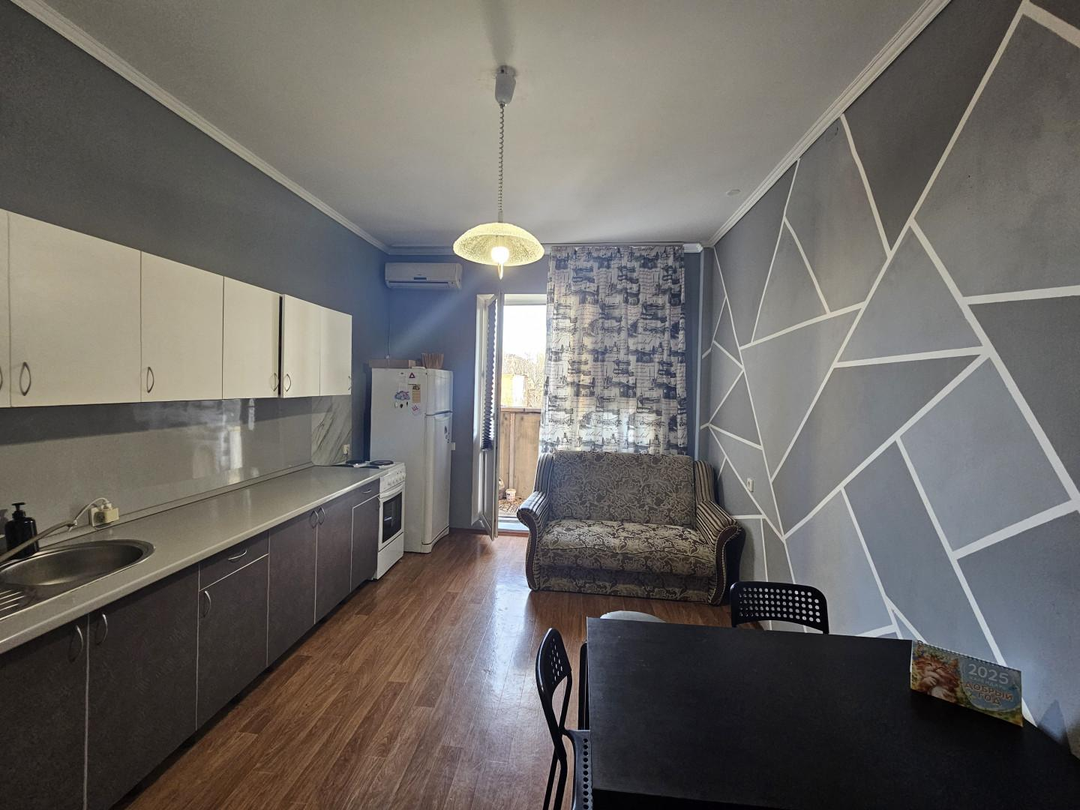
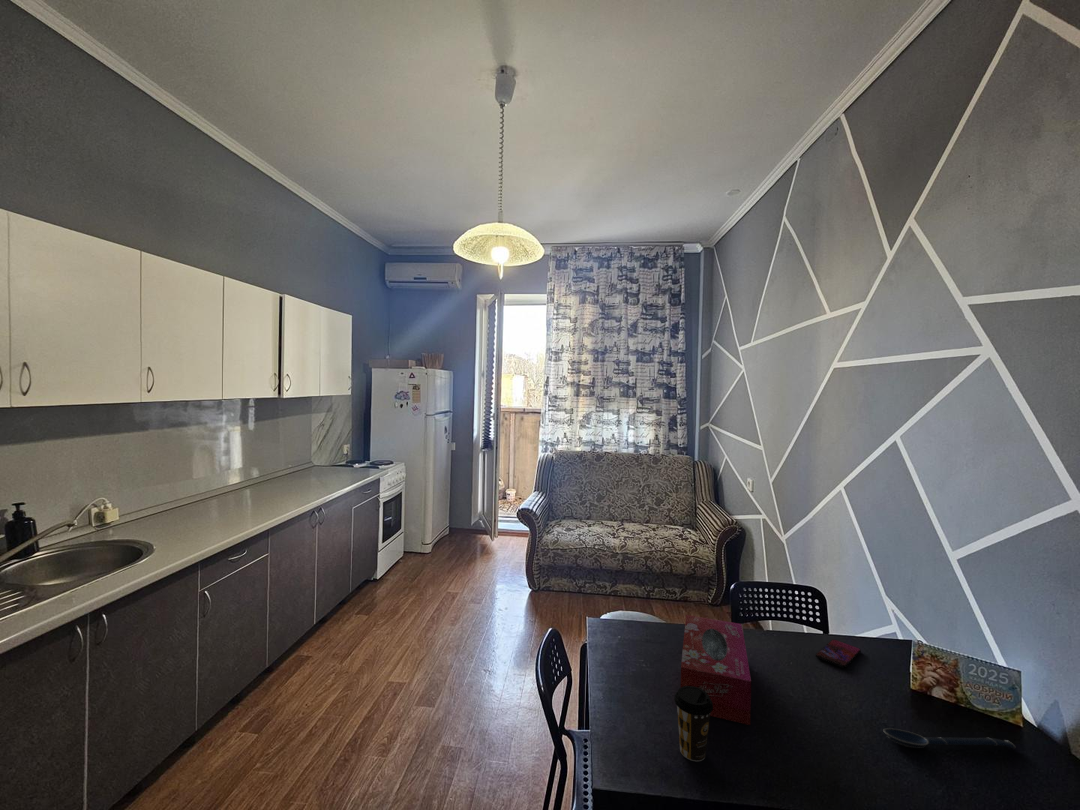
+ coffee cup [673,686,713,762]
+ smartphone [815,639,862,669]
+ spoon [882,727,1017,749]
+ tissue box [680,614,752,726]
